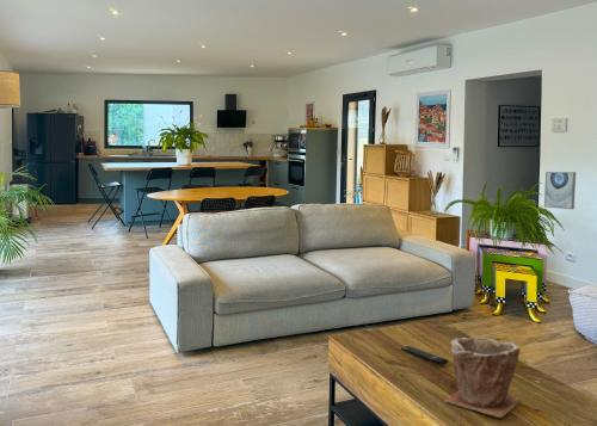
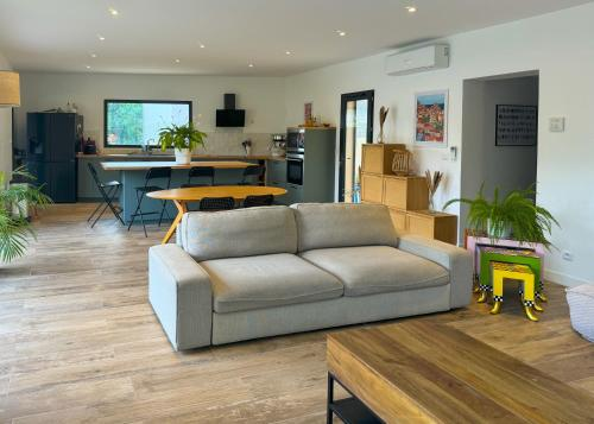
- plant pot [443,335,522,419]
- wall art [543,171,577,210]
- remote control [400,345,449,366]
